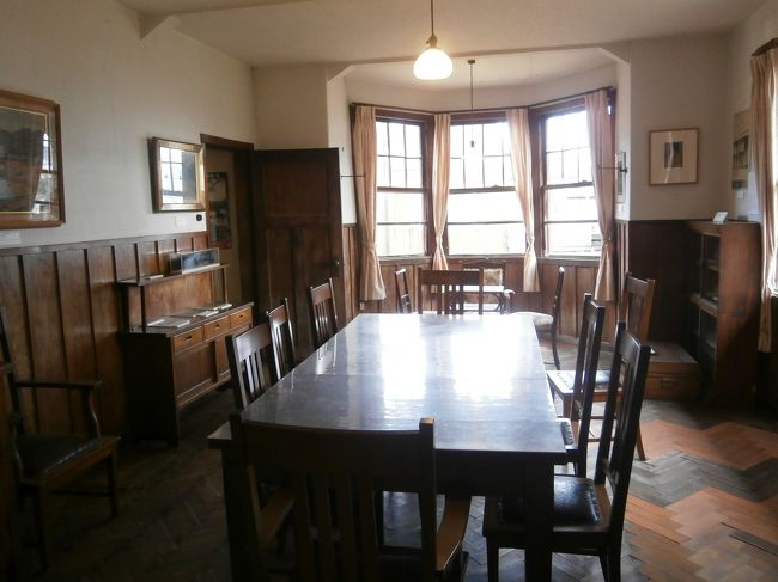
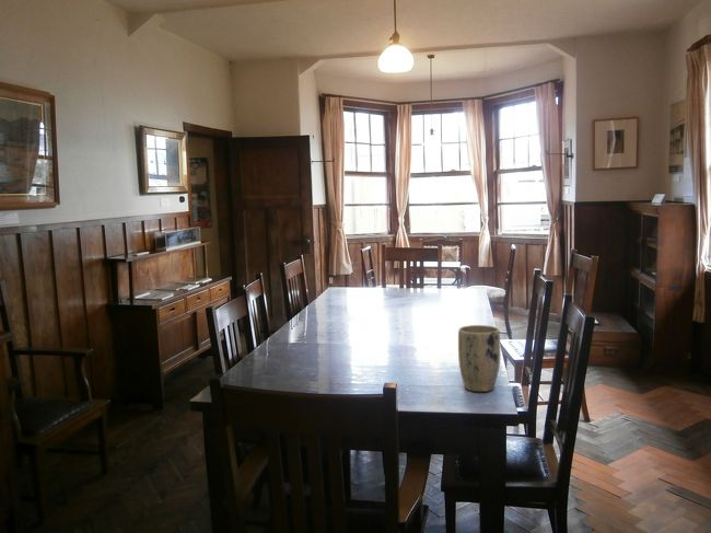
+ plant pot [457,324,501,393]
